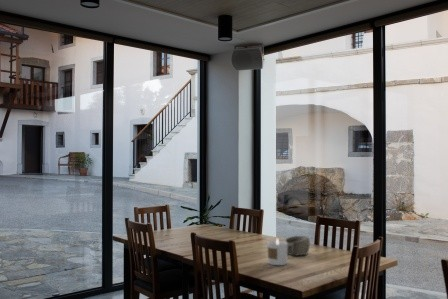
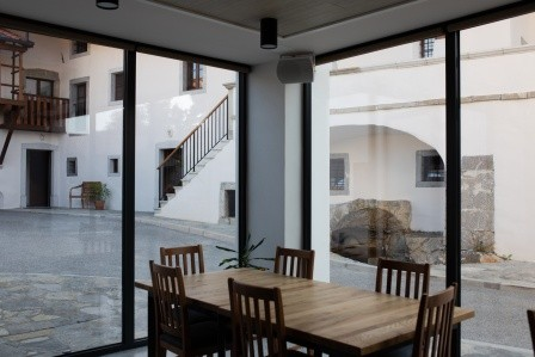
- decorative bowl [284,235,311,257]
- candle [267,238,288,266]
